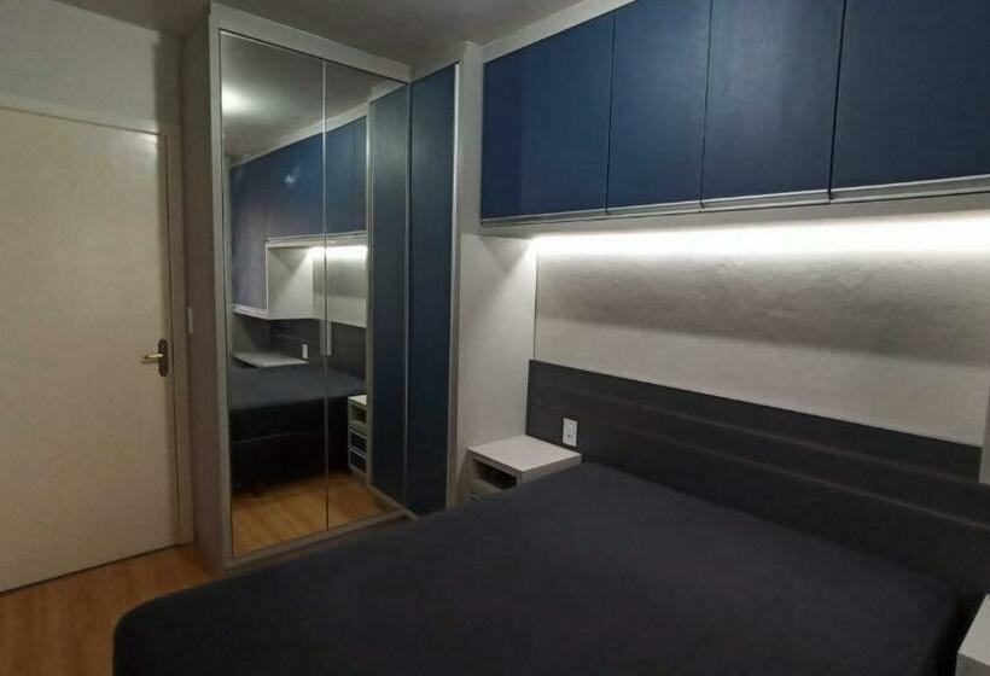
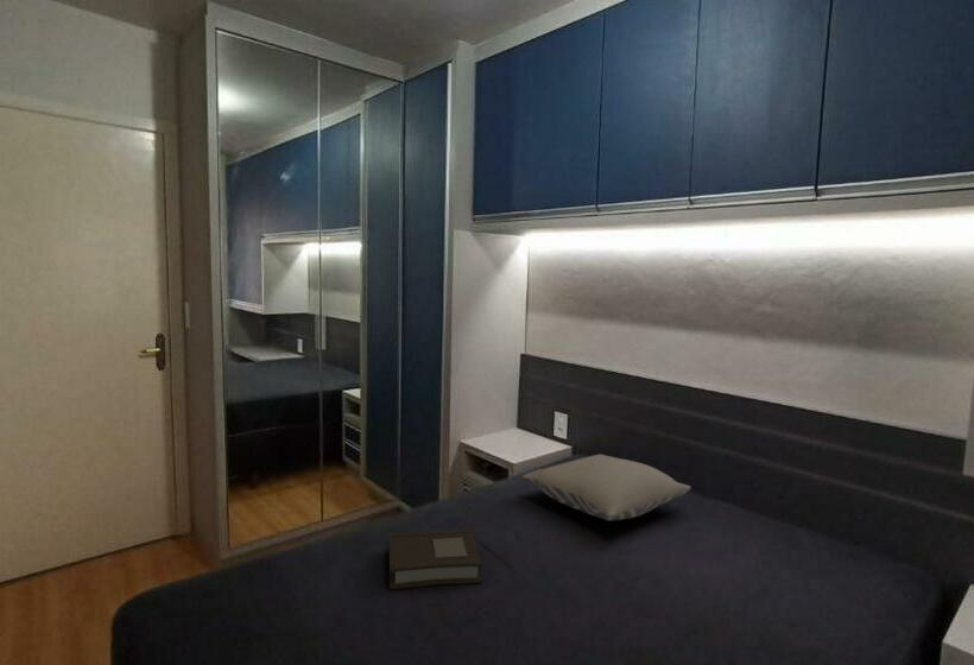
+ pillow [520,452,692,521]
+ book [388,527,483,590]
